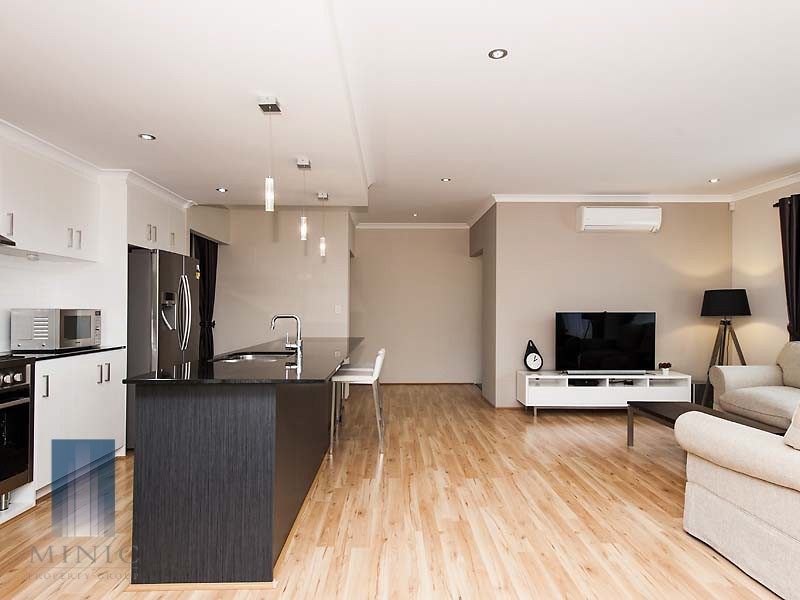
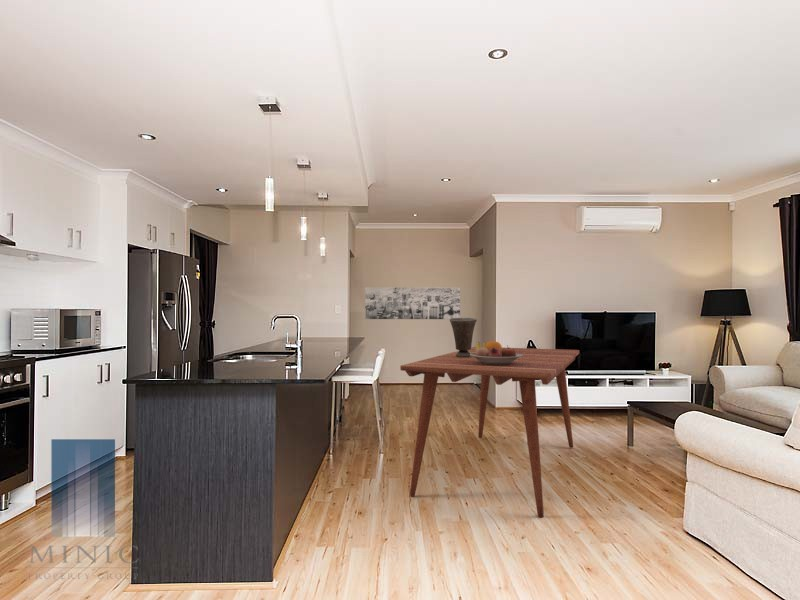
+ dining table [399,346,580,519]
+ wall art [364,287,461,320]
+ vase [449,317,478,357]
+ fruit bowl [470,340,522,365]
